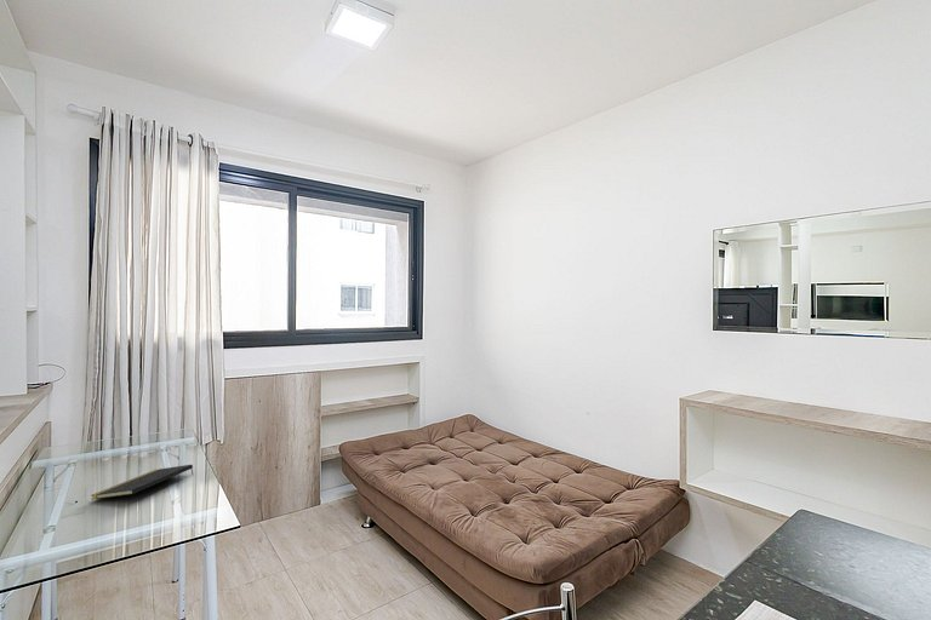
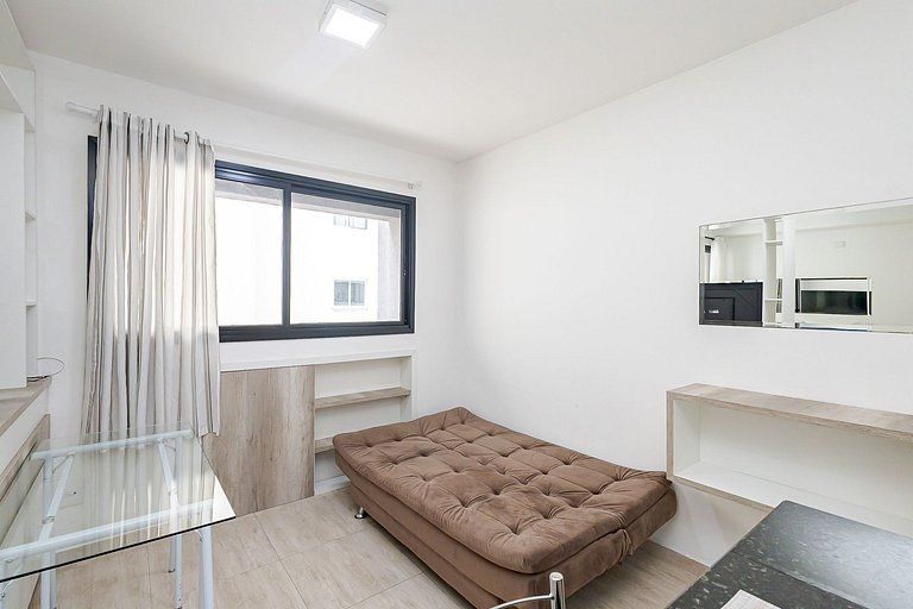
- notepad [90,464,194,500]
